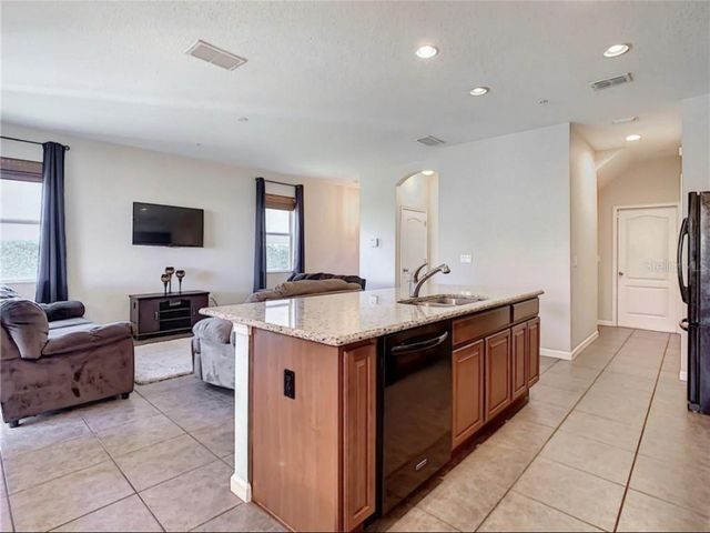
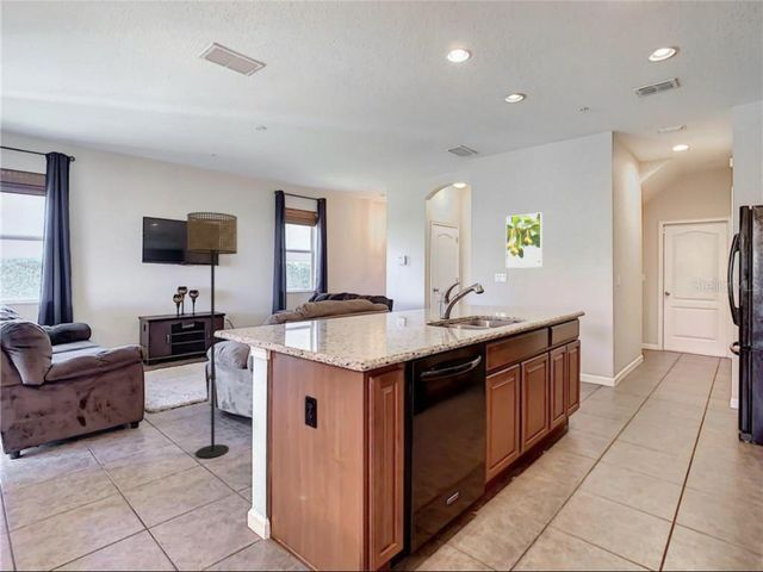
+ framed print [505,211,544,269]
+ floor lamp [186,211,238,459]
